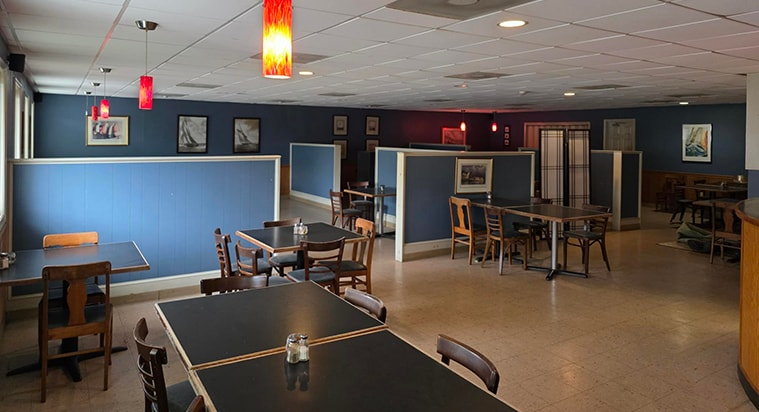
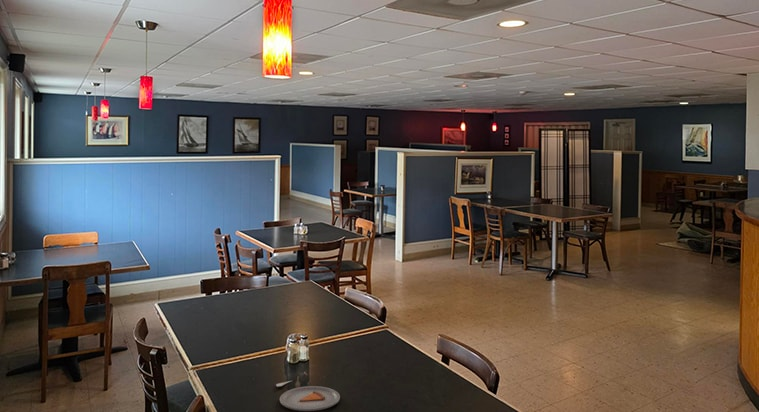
+ dinner plate [275,380,341,412]
